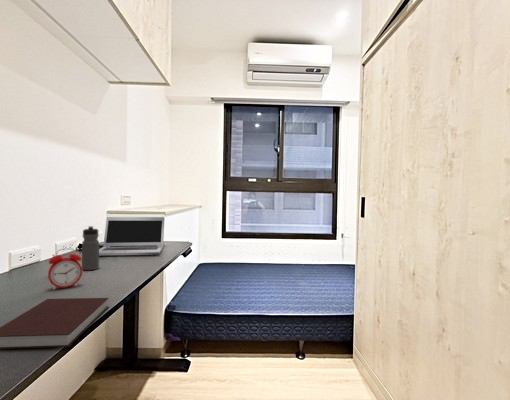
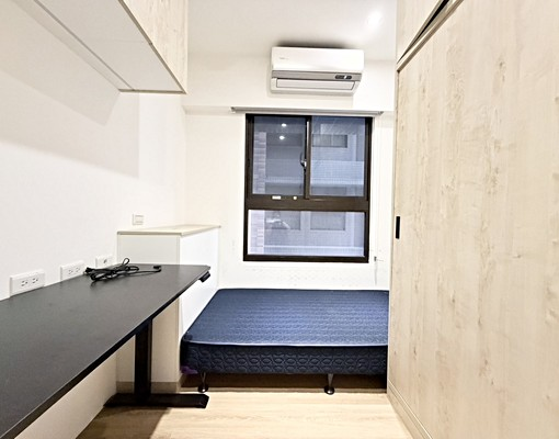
- alarm clock [47,247,83,290]
- laptop [99,216,165,256]
- notebook [0,297,110,350]
- water bottle [81,225,100,271]
